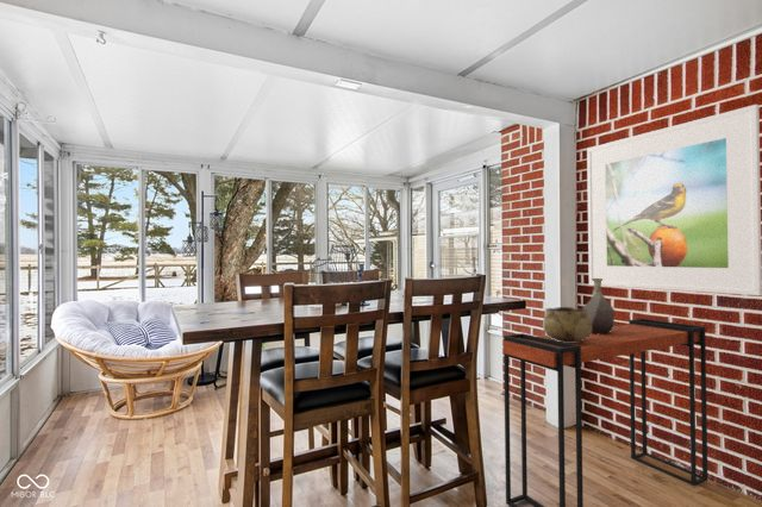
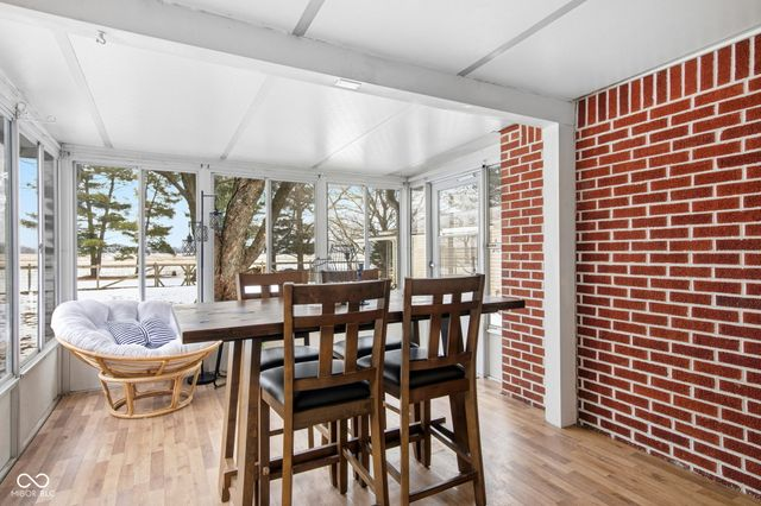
- vase [582,278,617,334]
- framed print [586,104,762,296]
- decorative bowl [542,306,592,343]
- console table [502,318,708,507]
